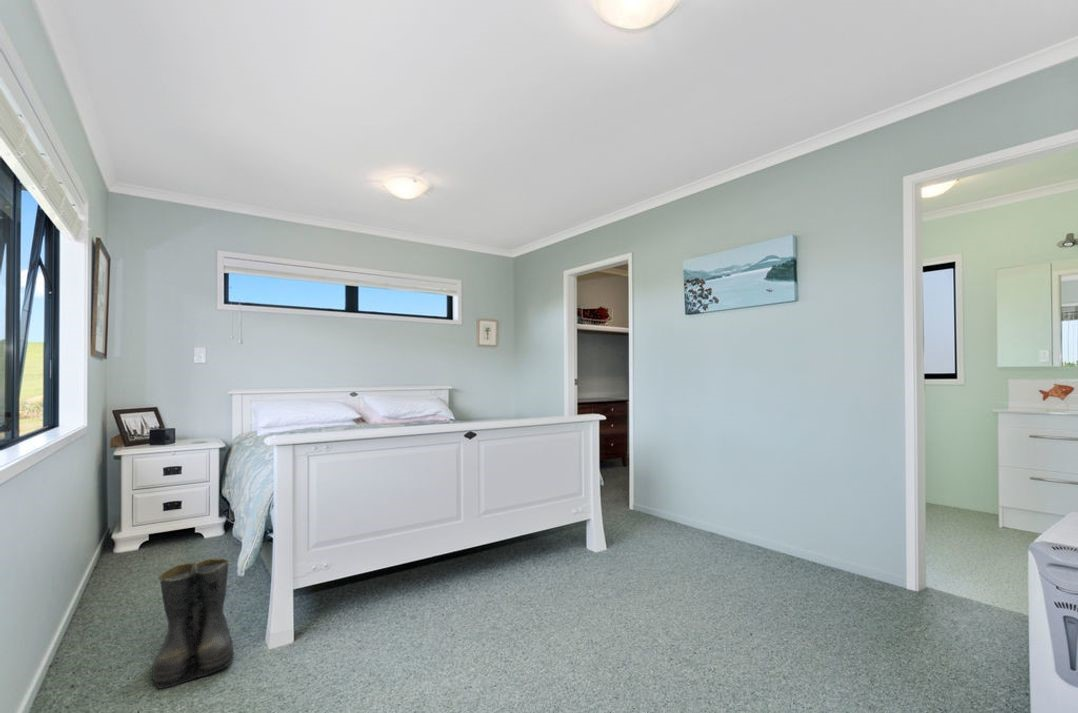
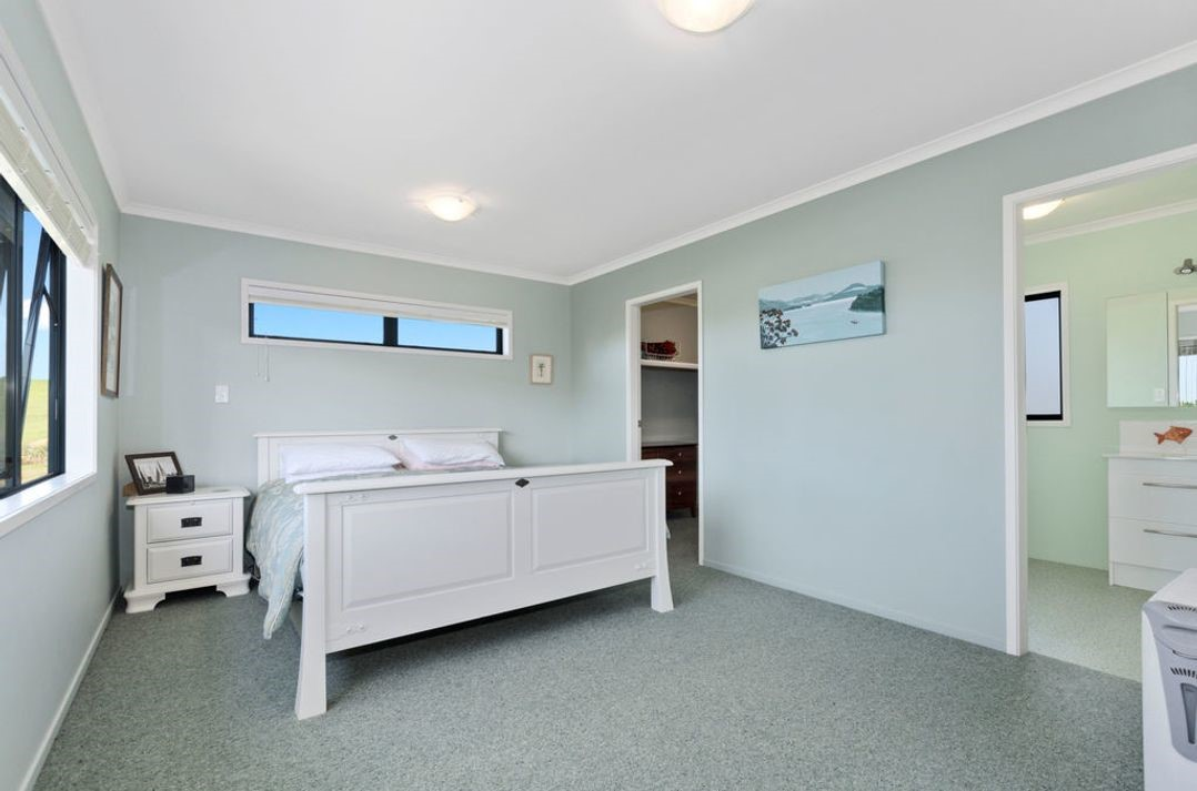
- boots [152,557,235,690]
